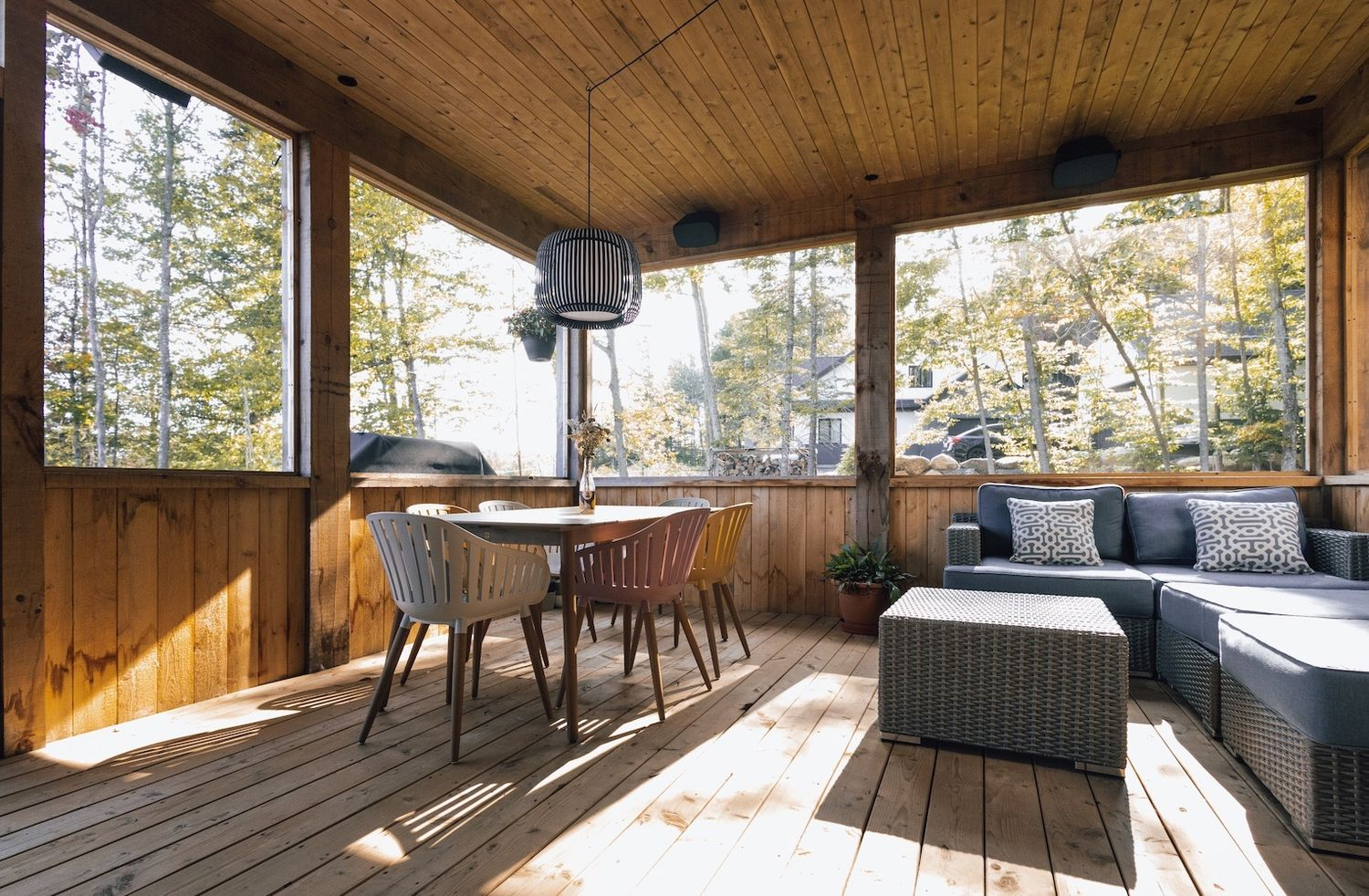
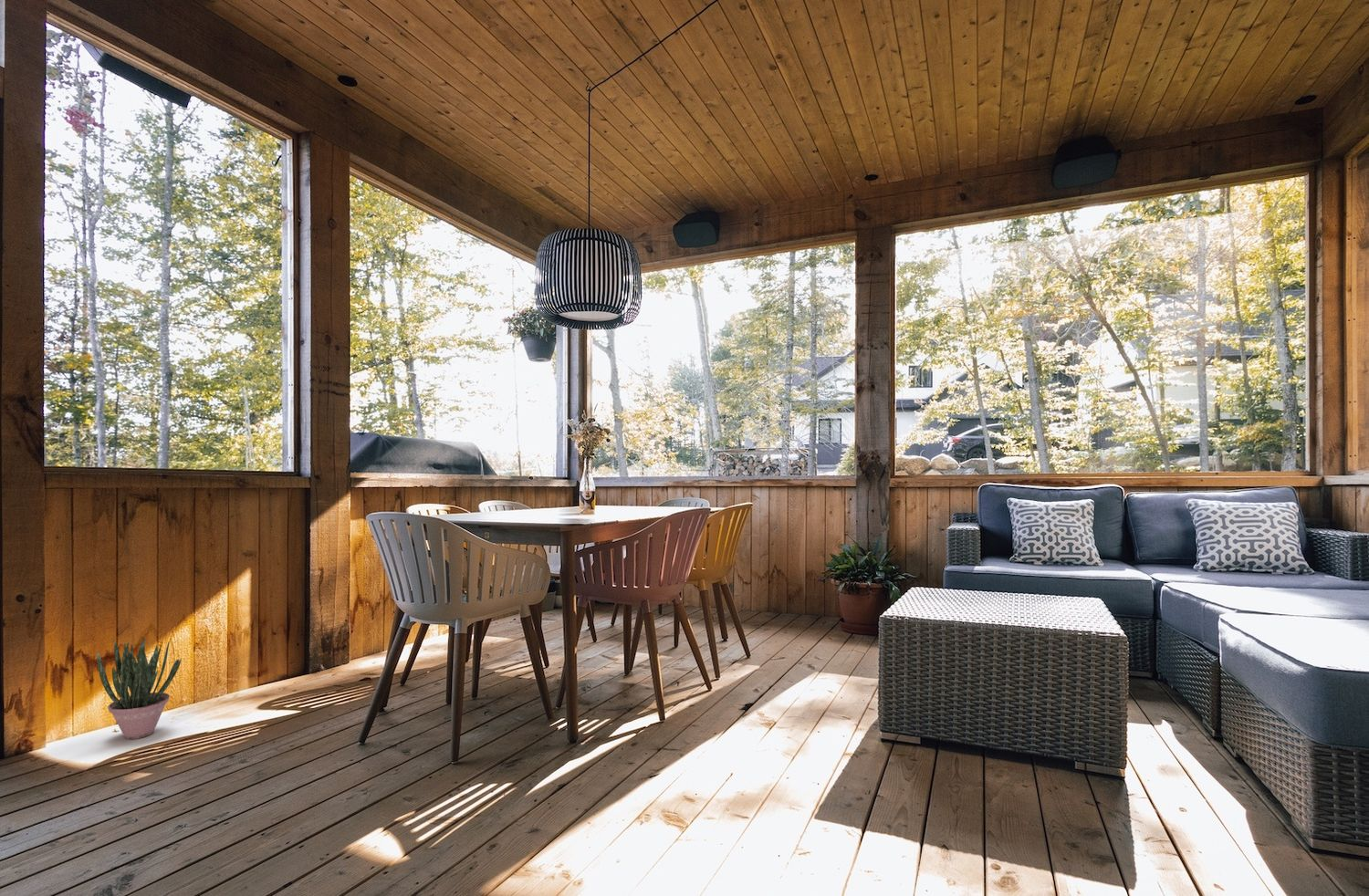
+ potted plant [96,636,183,740]
